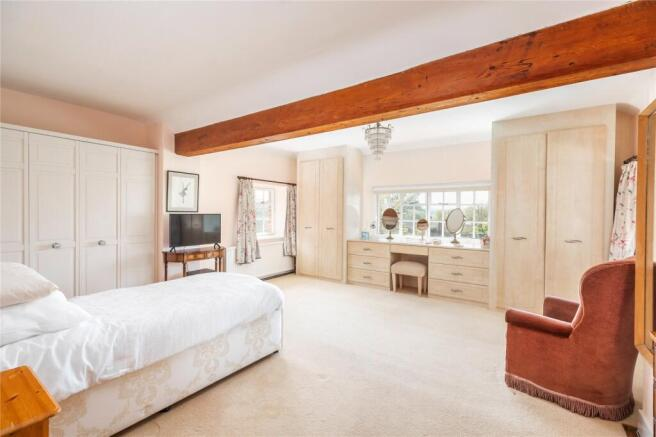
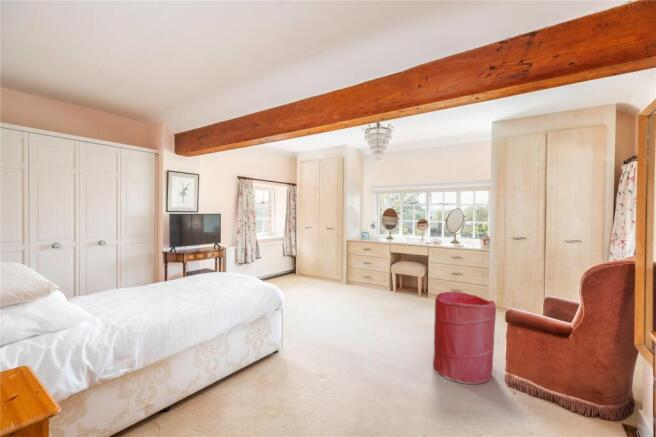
+ laundry hamper [432,291,497,385]
